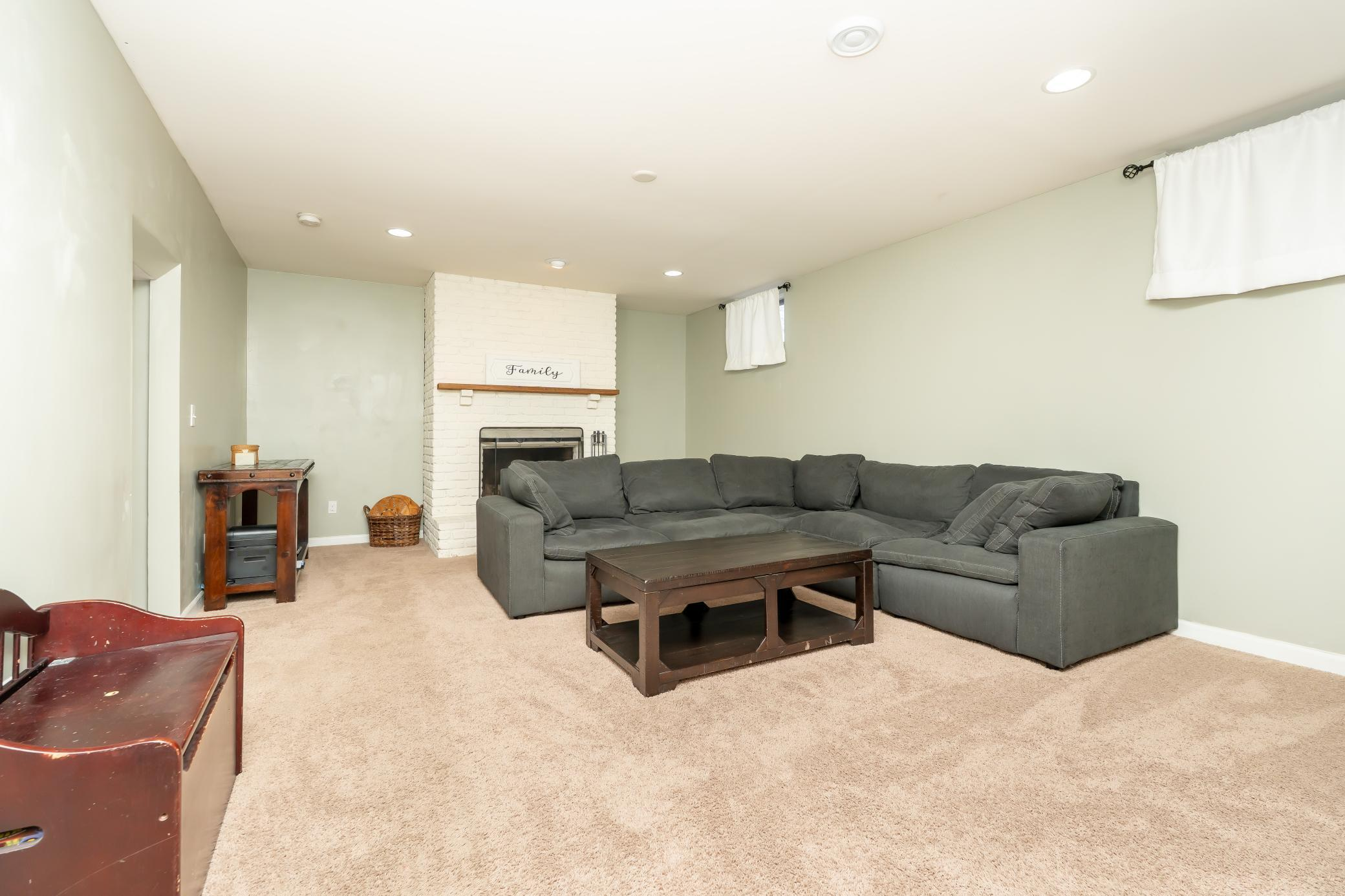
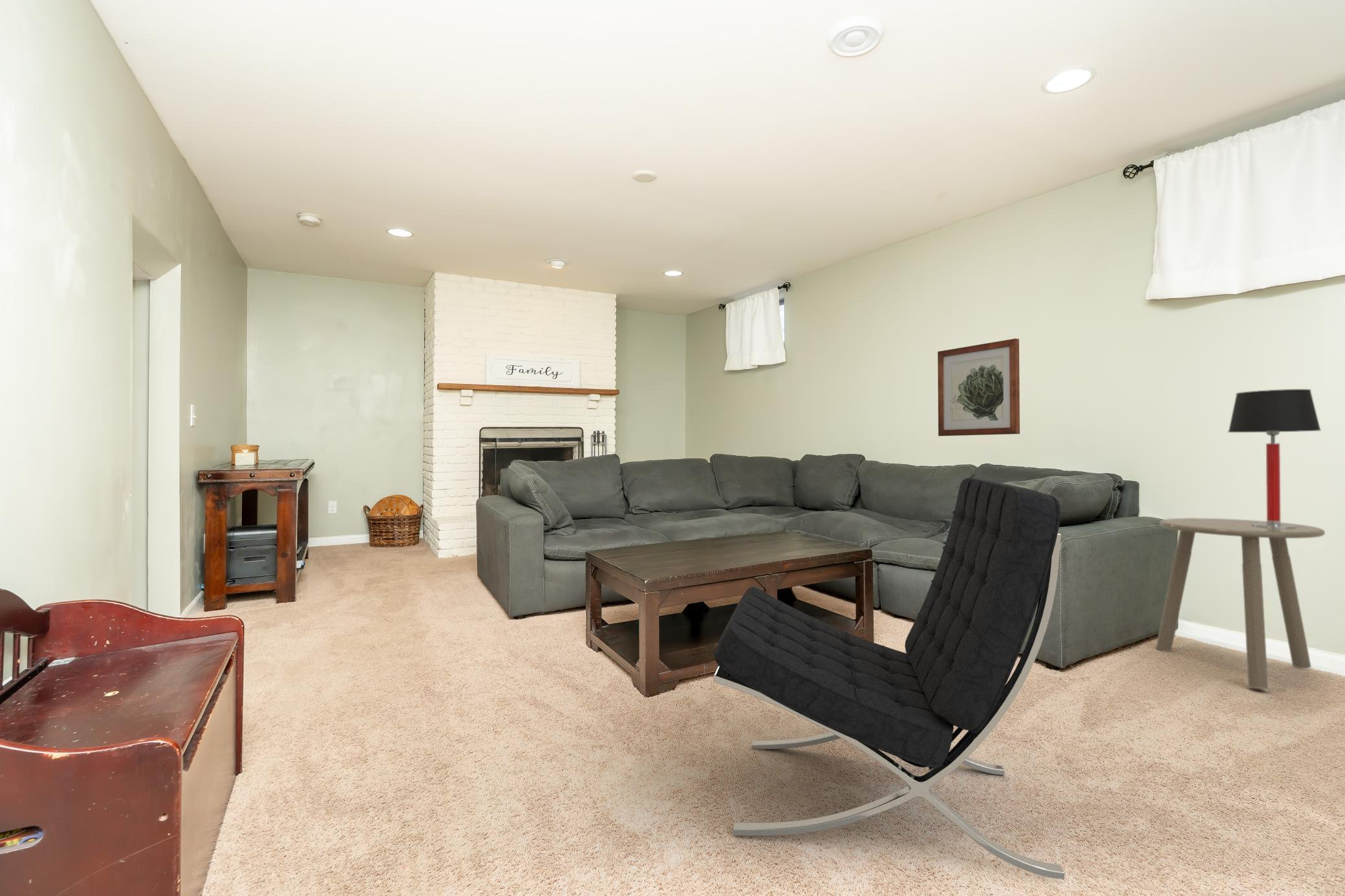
+ wall art [937,338,1020,436]
+ side table [1156,517,1326,690]
+ table lamp [1227,389,1322,528]
+ lounge chair [713,477,1065,880]
